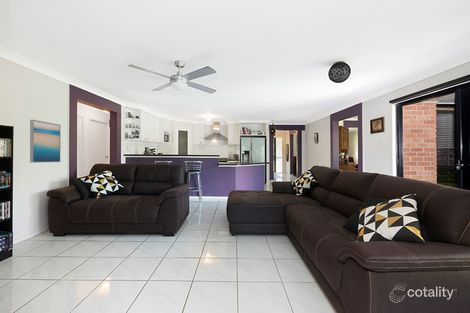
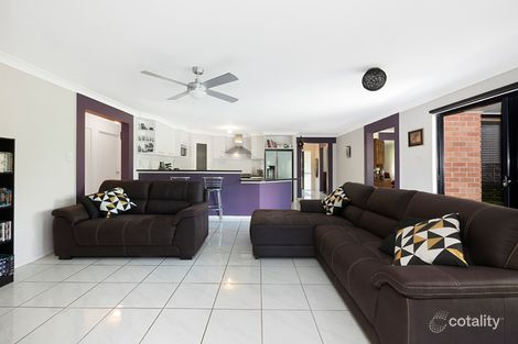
- wall art [29,119,61,164]
